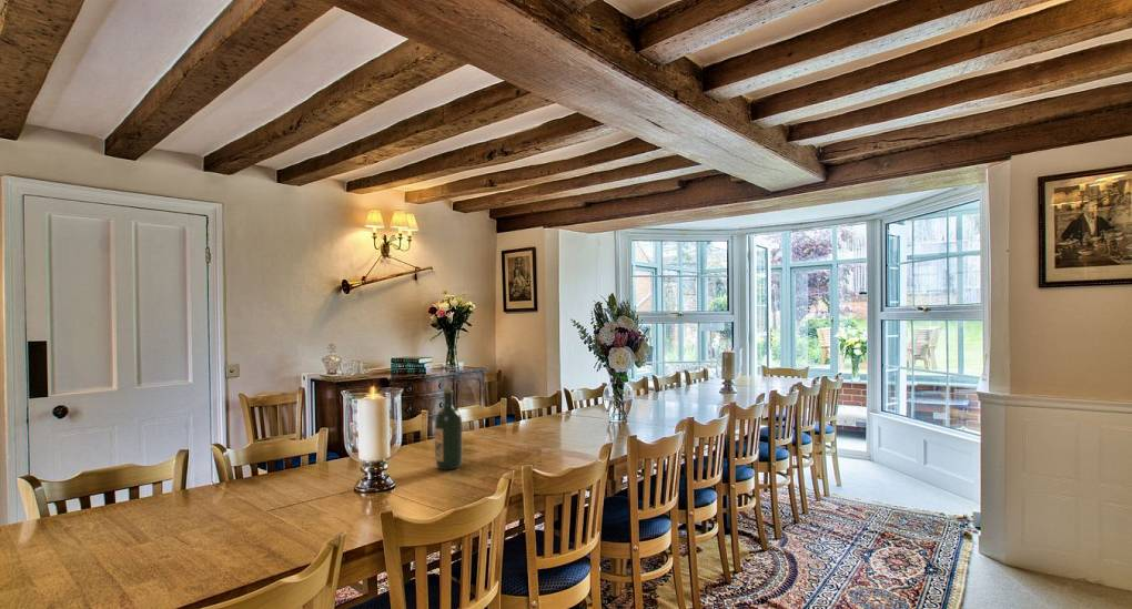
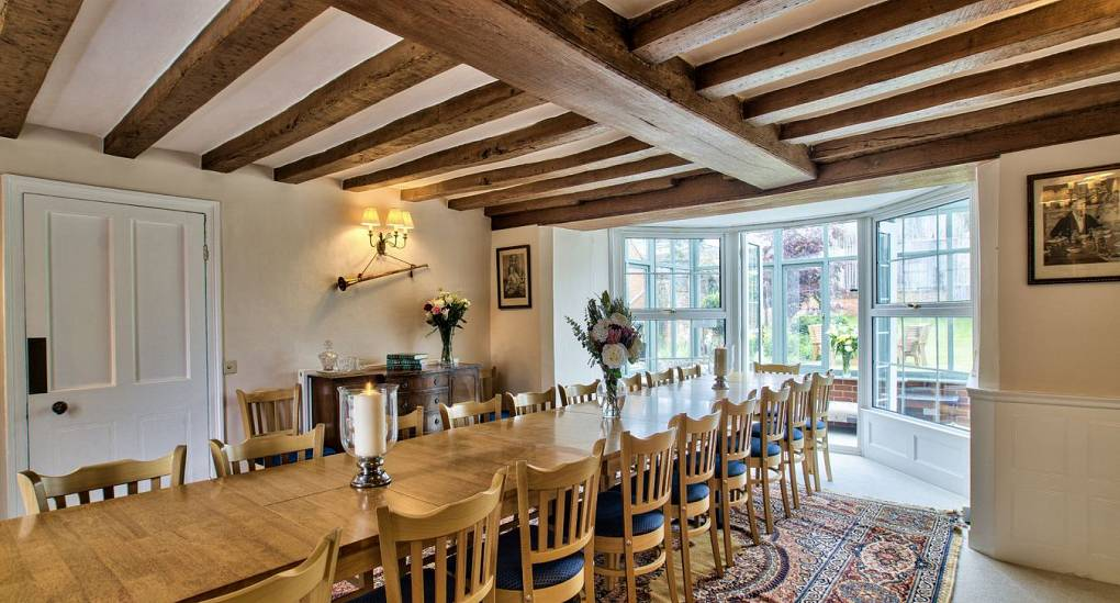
- wine bottle [433,387,463,470]
